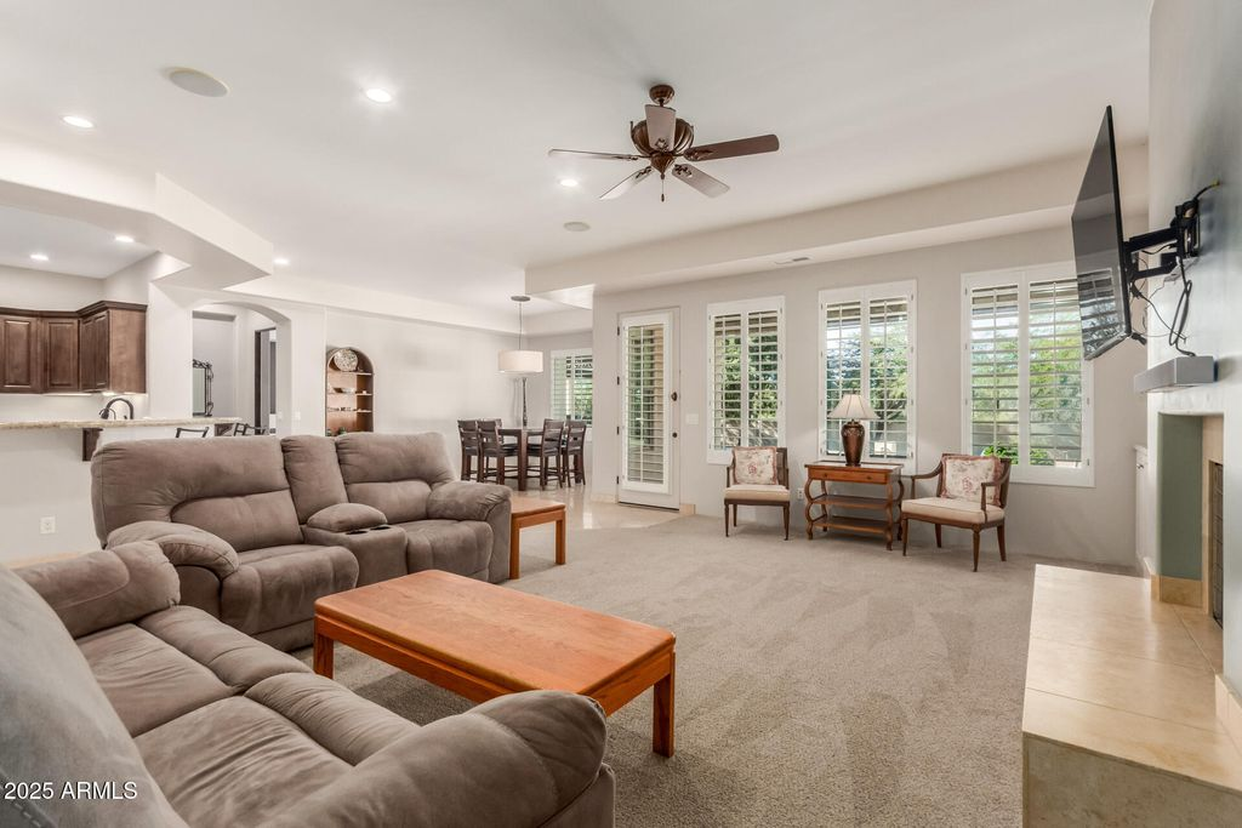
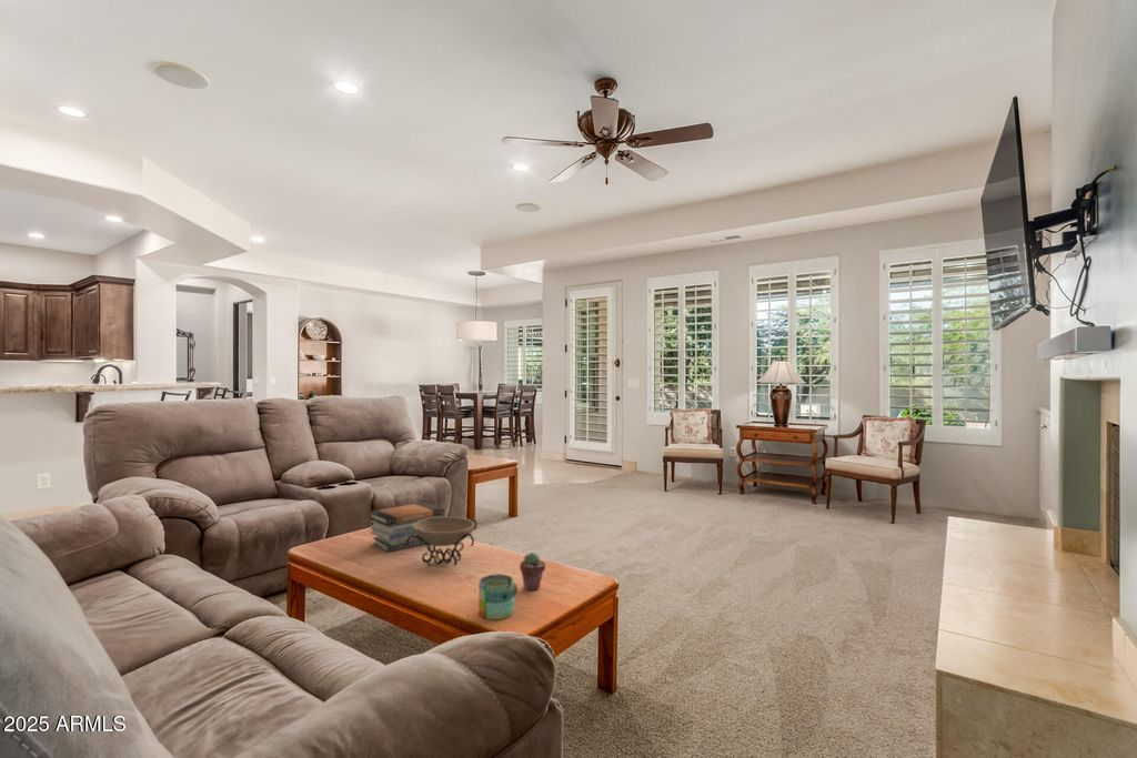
+ book stack [368,502,445,553]
+ mug [477,574,519,620]
+ potted succulent [519,552,547,592]
+ decorative bowl [406,515,479,568]
